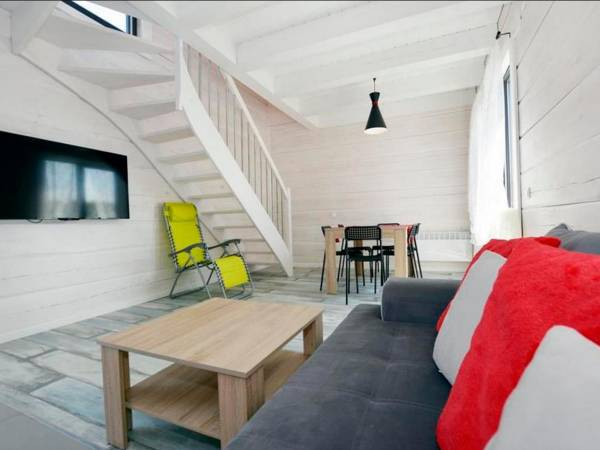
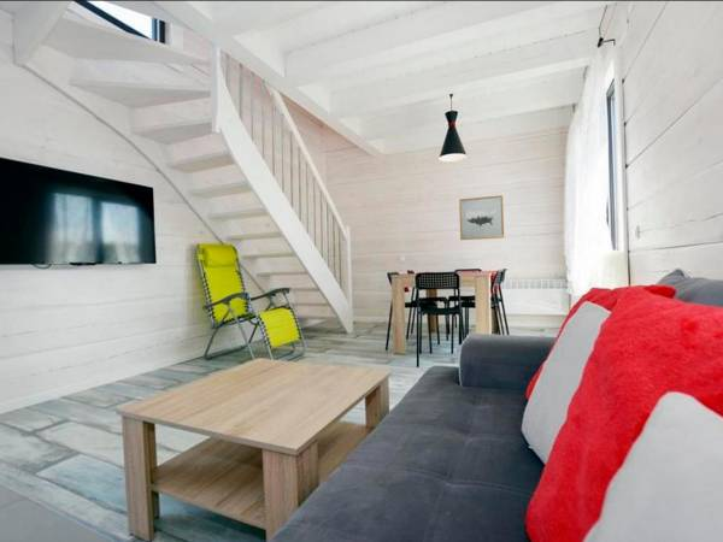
+ wall art [458,194,505,241]
